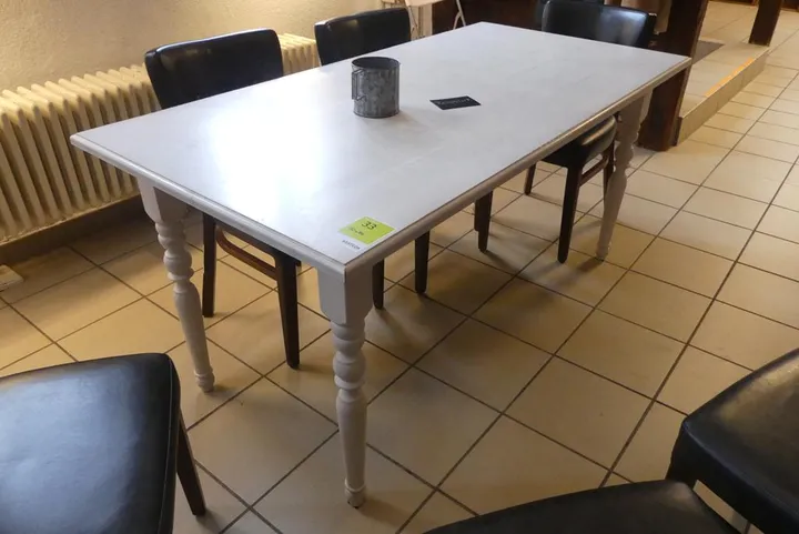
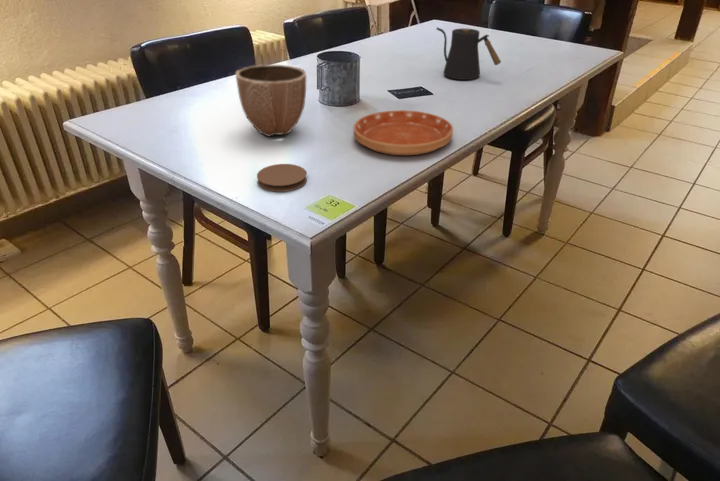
+ coaster [256,163,308,193]
+ saucer [353,109,454,156]
+ kettle [436,26,502,81]
+ decorative bowl [235,64,307,138]
